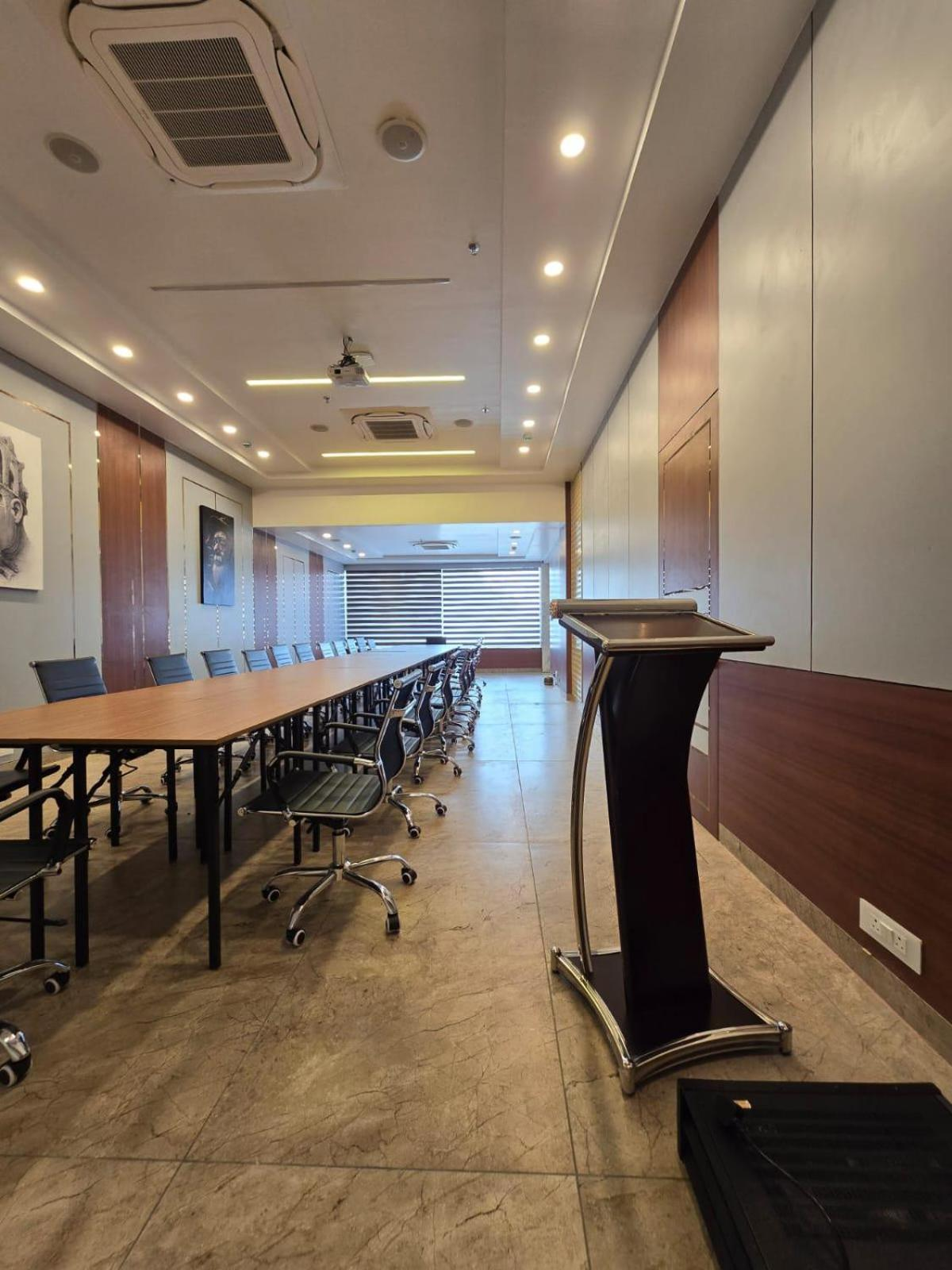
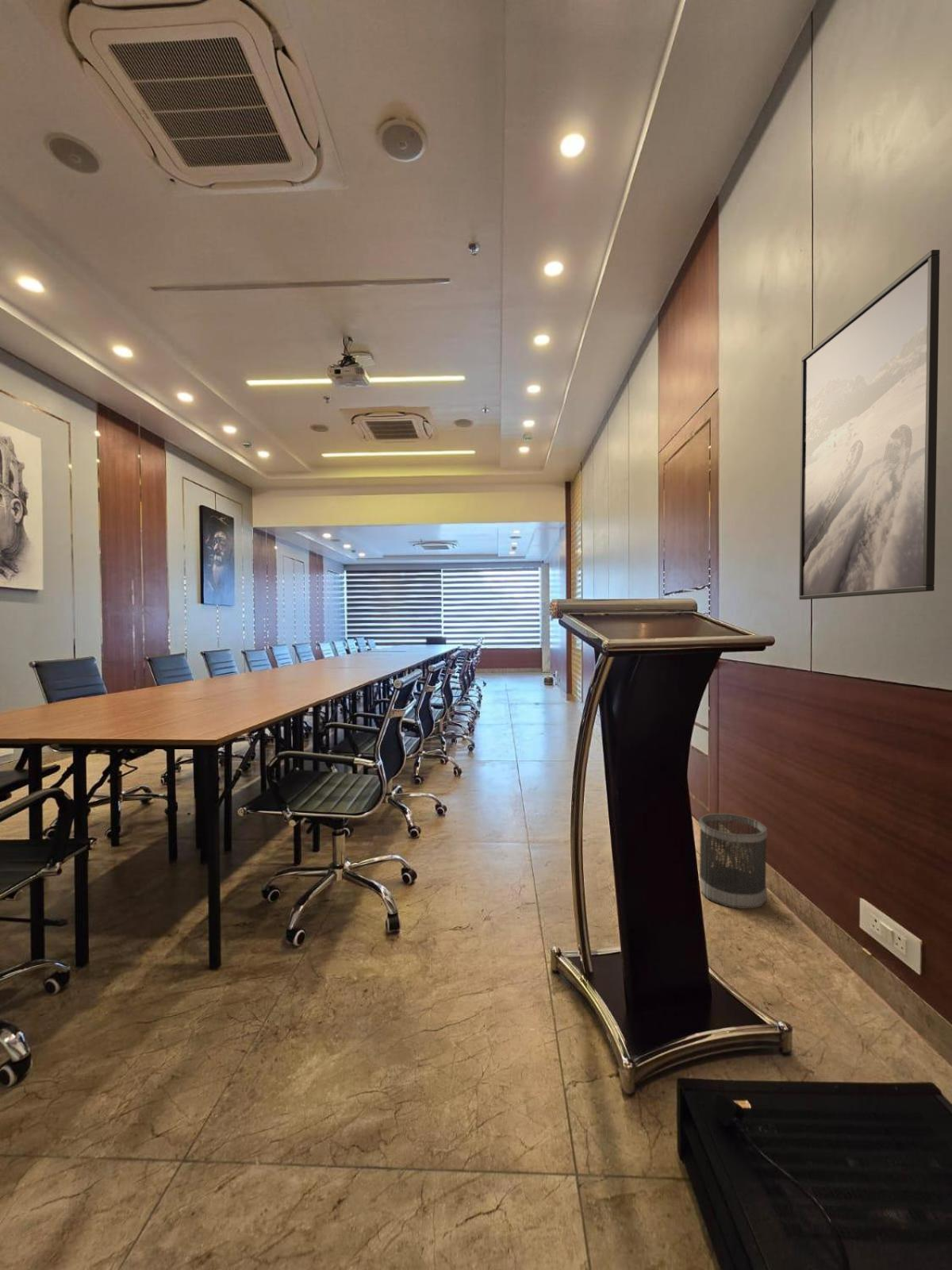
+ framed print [798,249,941,600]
+ wastebasket [698,813,768,910]
